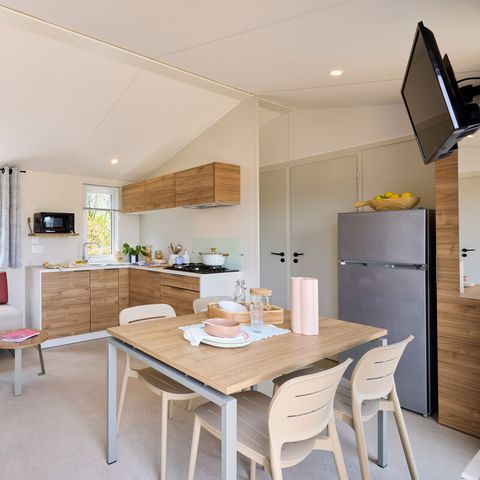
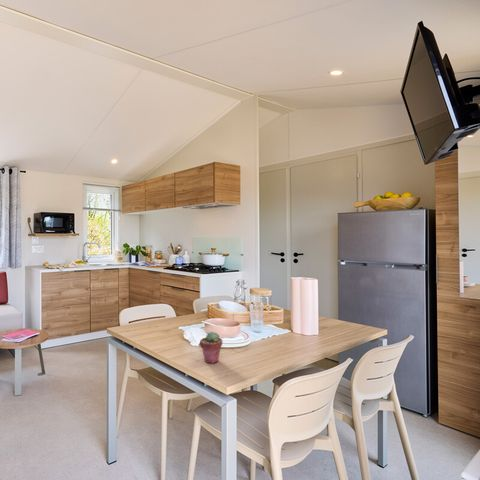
+ potted succulent [199,331,223,364]
